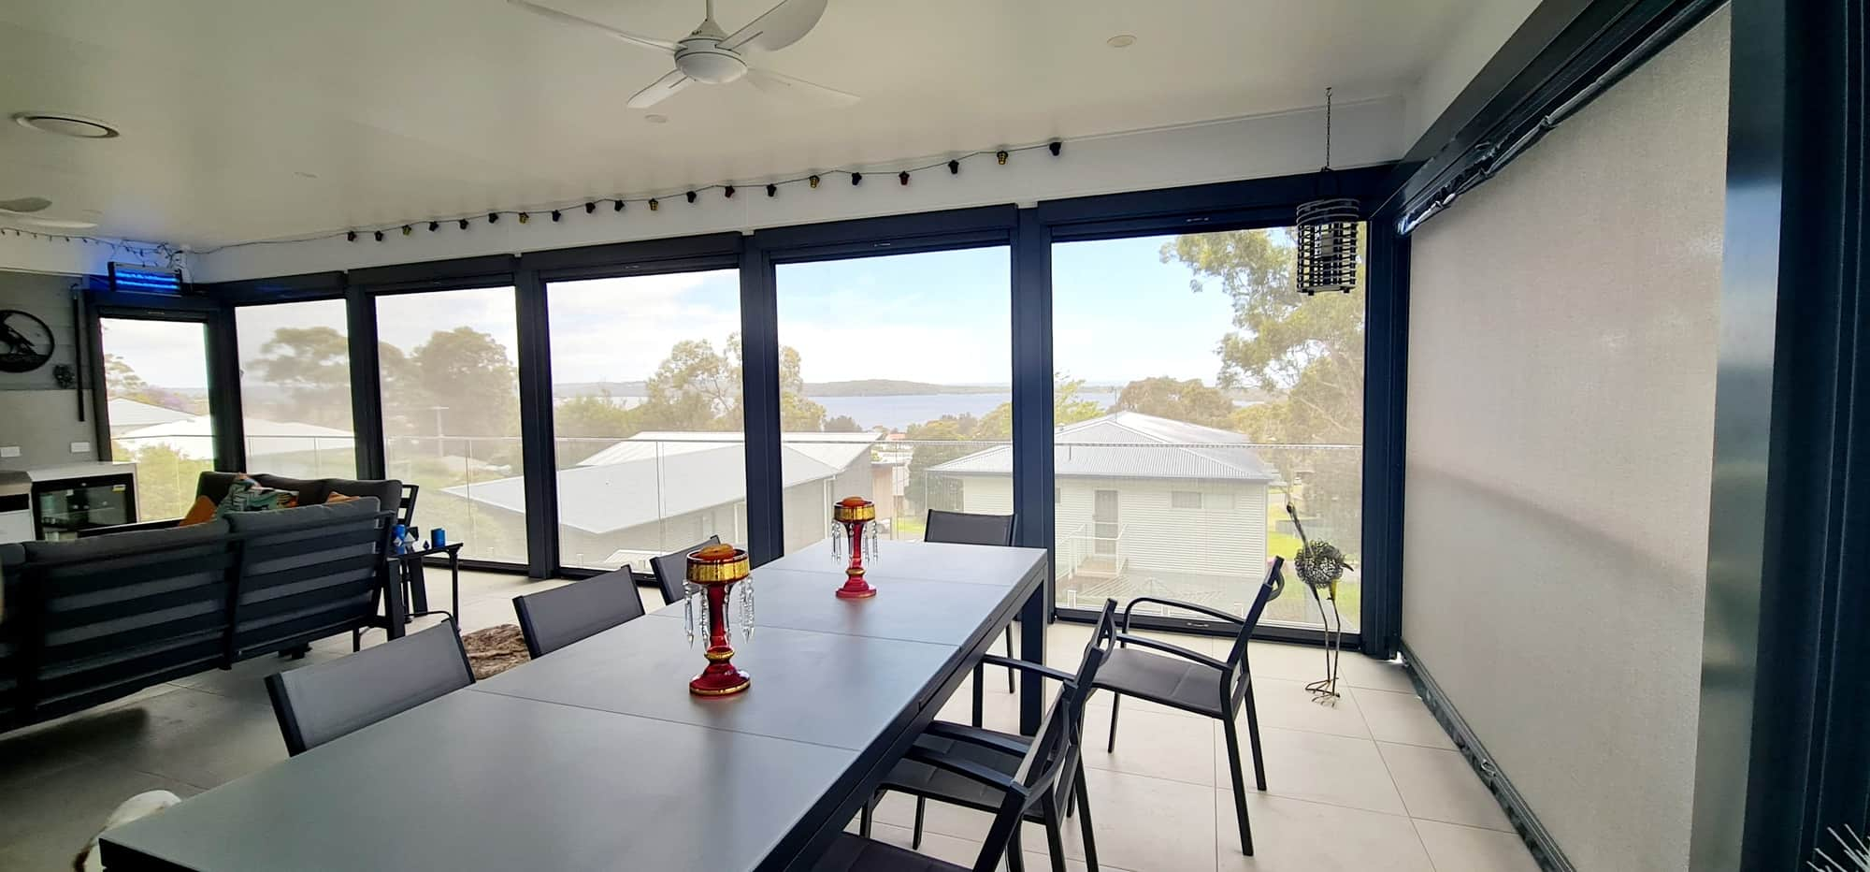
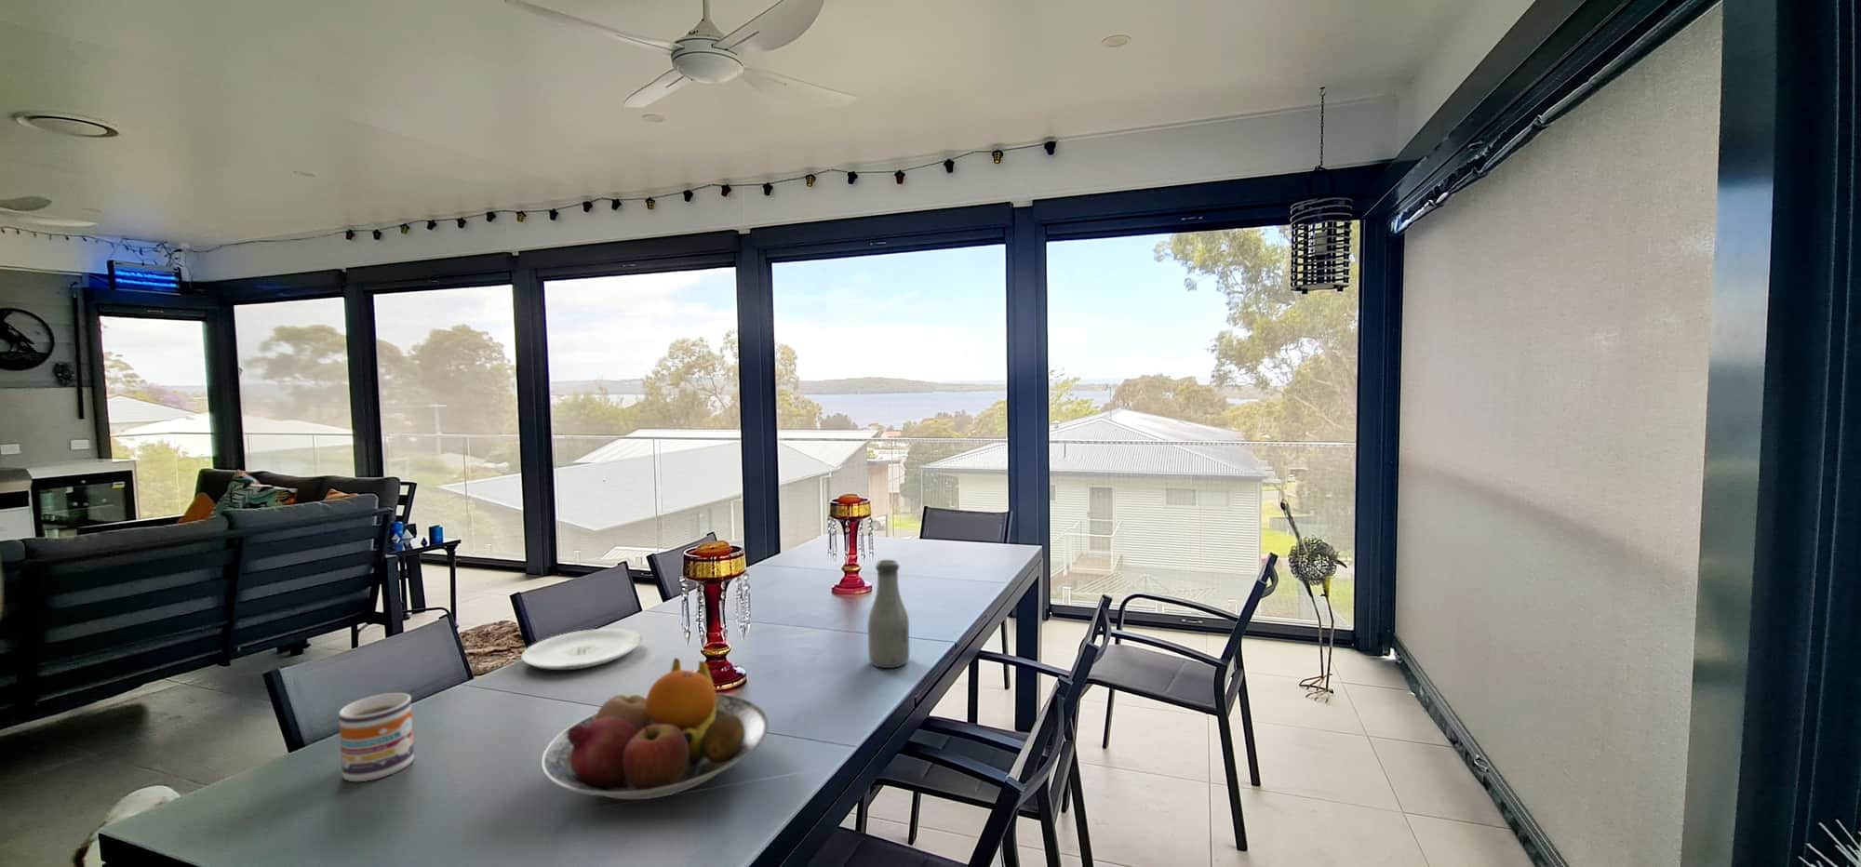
+ plate [520,627,643,671]
+ fruit bowl [541,657,769,801]
+ mug [338,693,415,783]
+ bottle [866,559,910,669]
